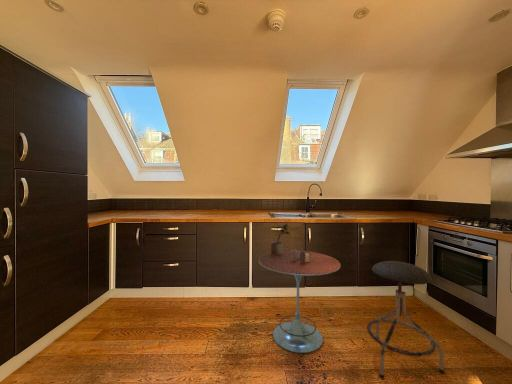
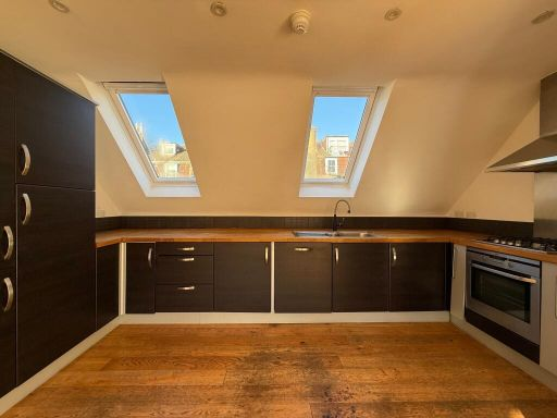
- side table [258,246,342,354]
- stool [366,260,445,380]
- potted plant [270,222,290,255]
